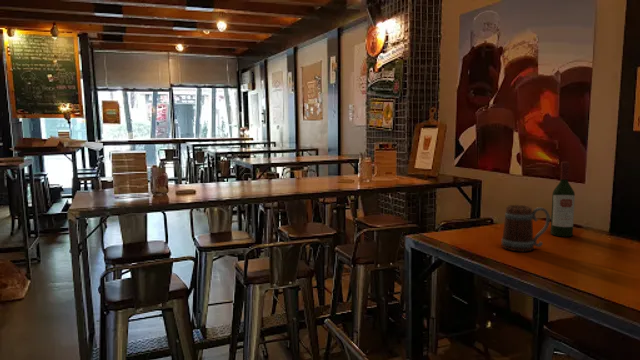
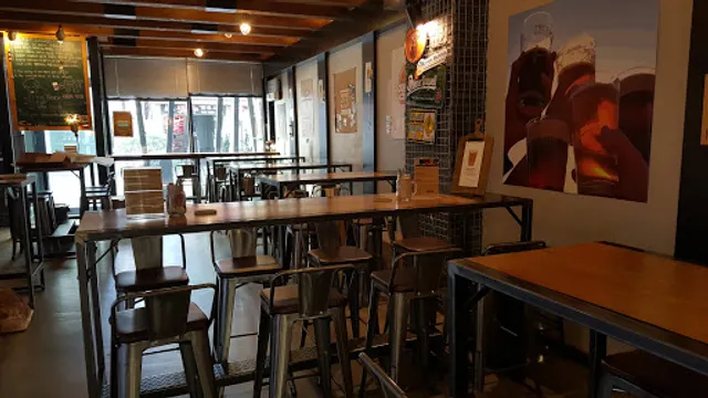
- wine bottle [550,161,576,238]
- beer mug [501,204,551,252]
